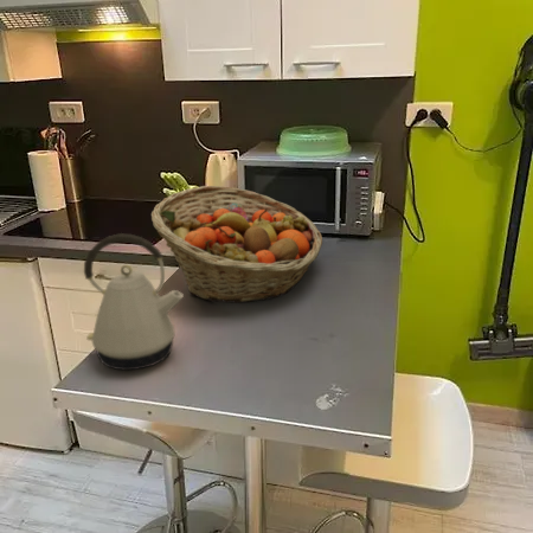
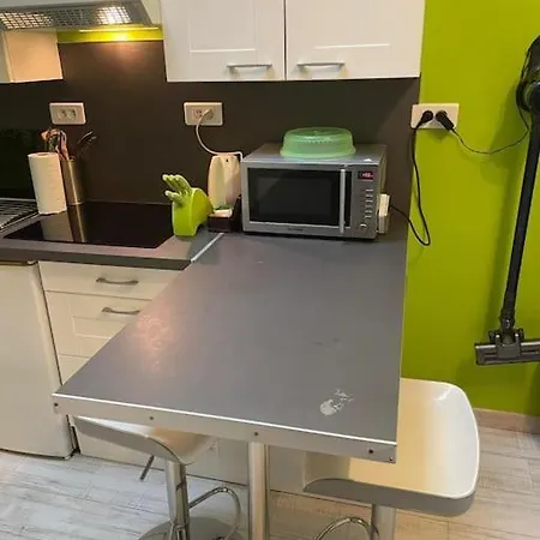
- fruit basket [150,185,323,304]
- kettle [83,232,185,371]
